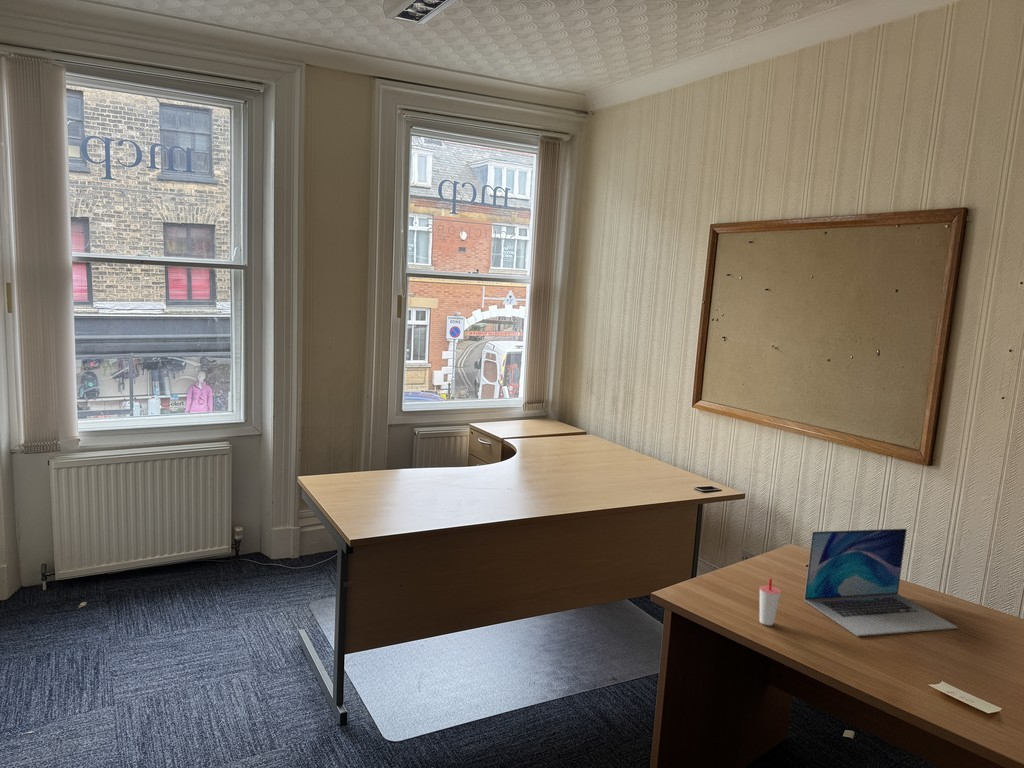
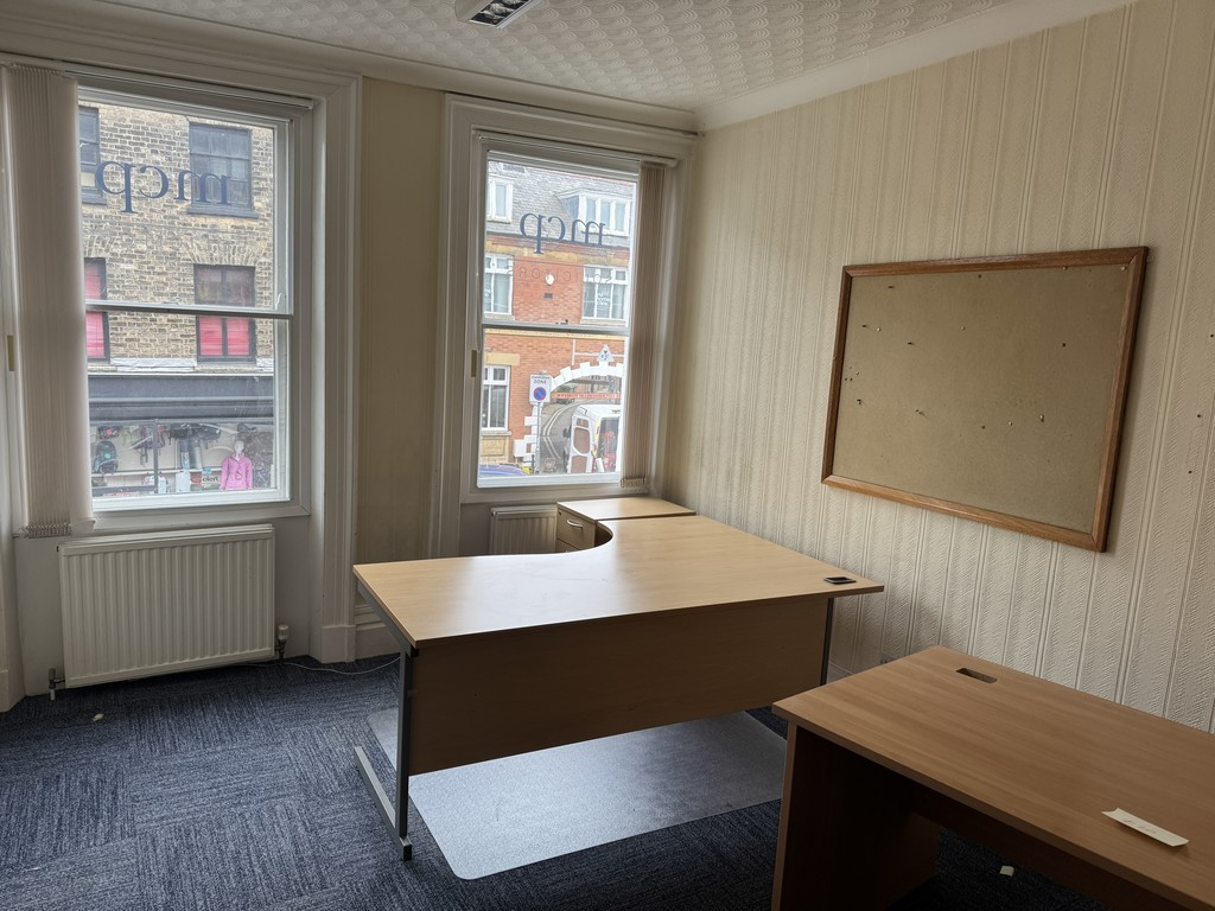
- cup [758,577,782,626]
- laptop [803,528,959,637]
